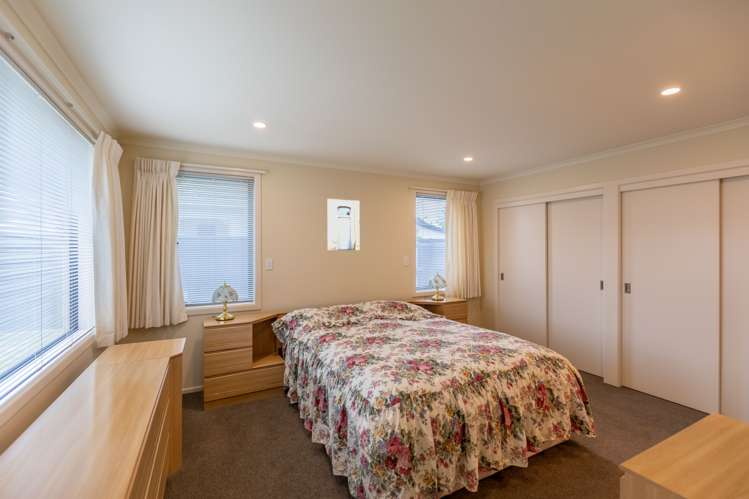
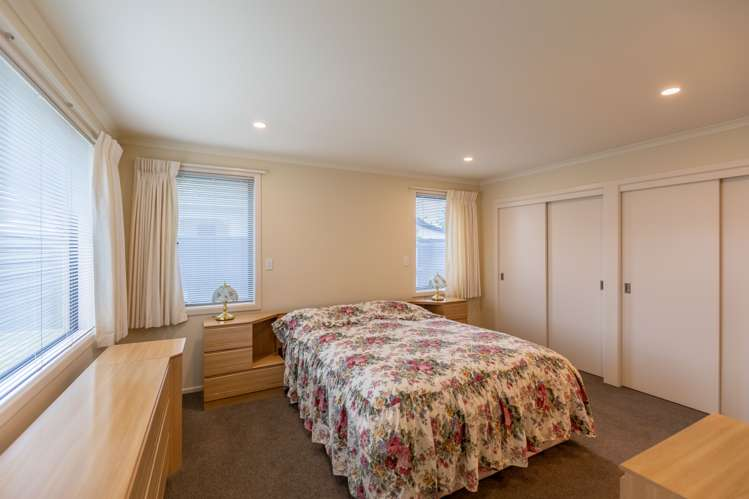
- wall art [327,198,361,251]
